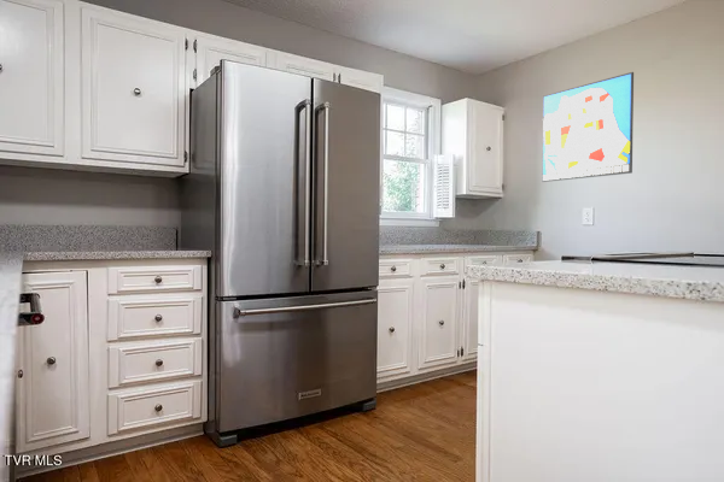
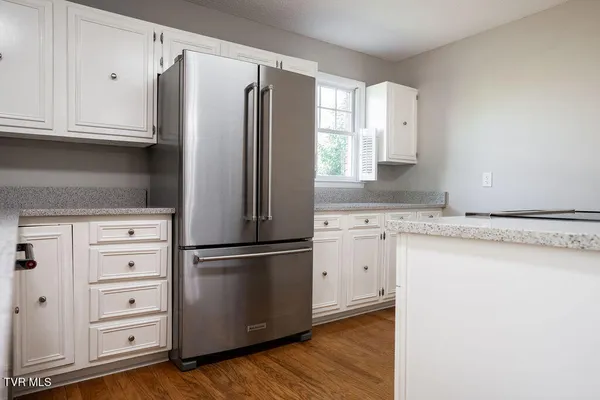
- wall art [541,71,635,183]
